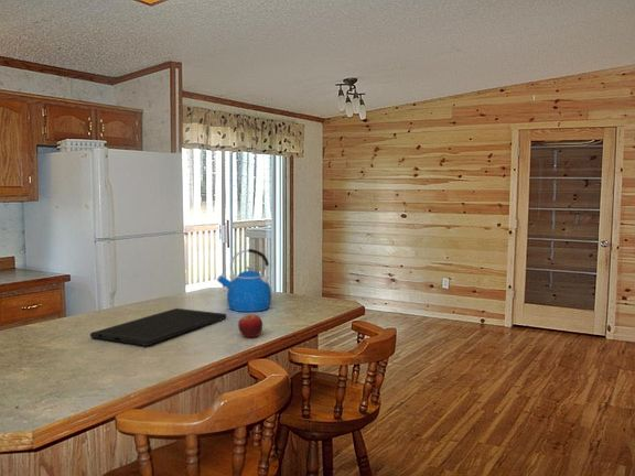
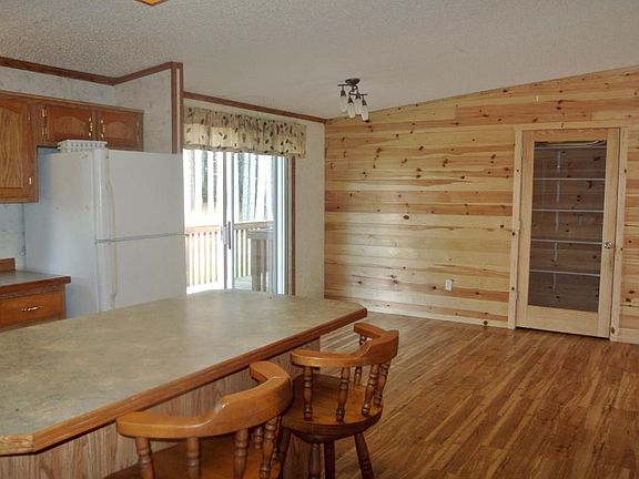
- kettle [216,248,272,313]
- cutting board [89,307,227,347]
- fruit [237,313,263,338]
